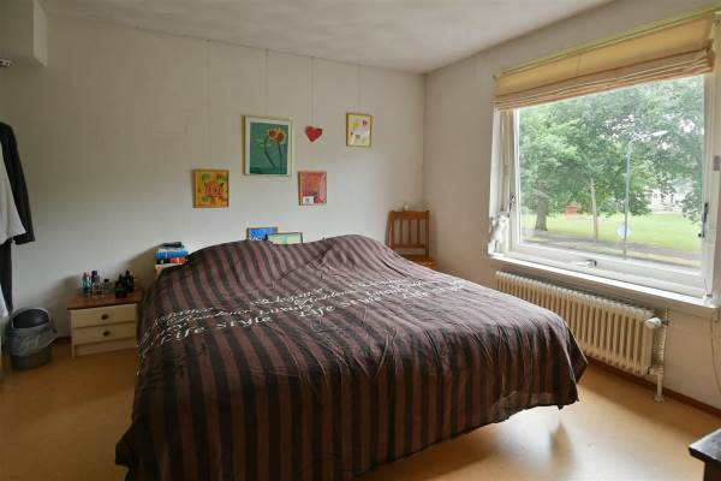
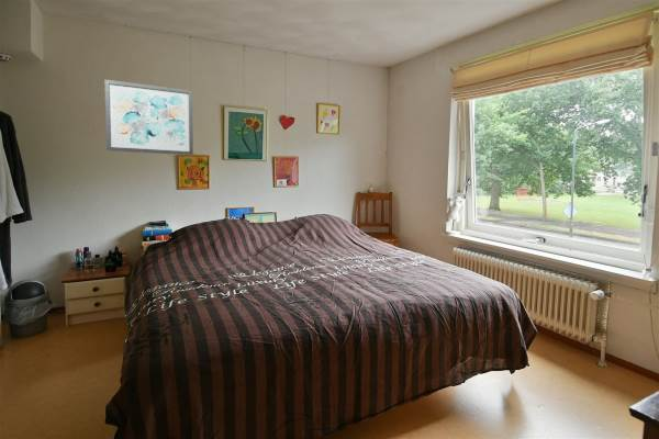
+ wall art [103,78,194,156]
